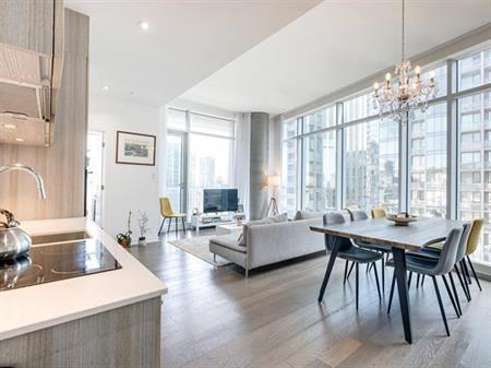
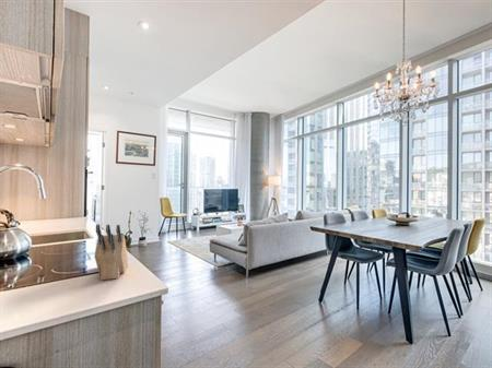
+ knife block [93,223,129,281]
